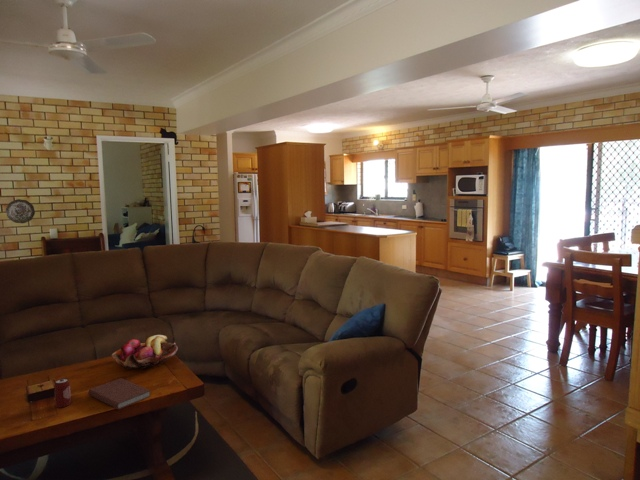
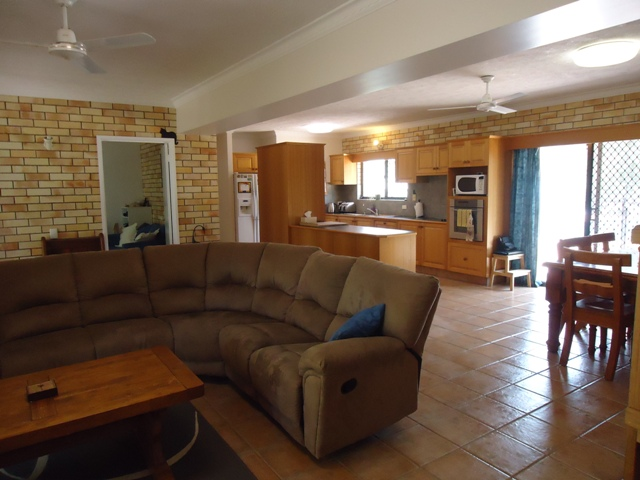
- book [87,377,152,410]
- beverage can [53,378,72,409]
- fruit basket [111,334,179,370]
- decorative plate [5,198,36,224]
